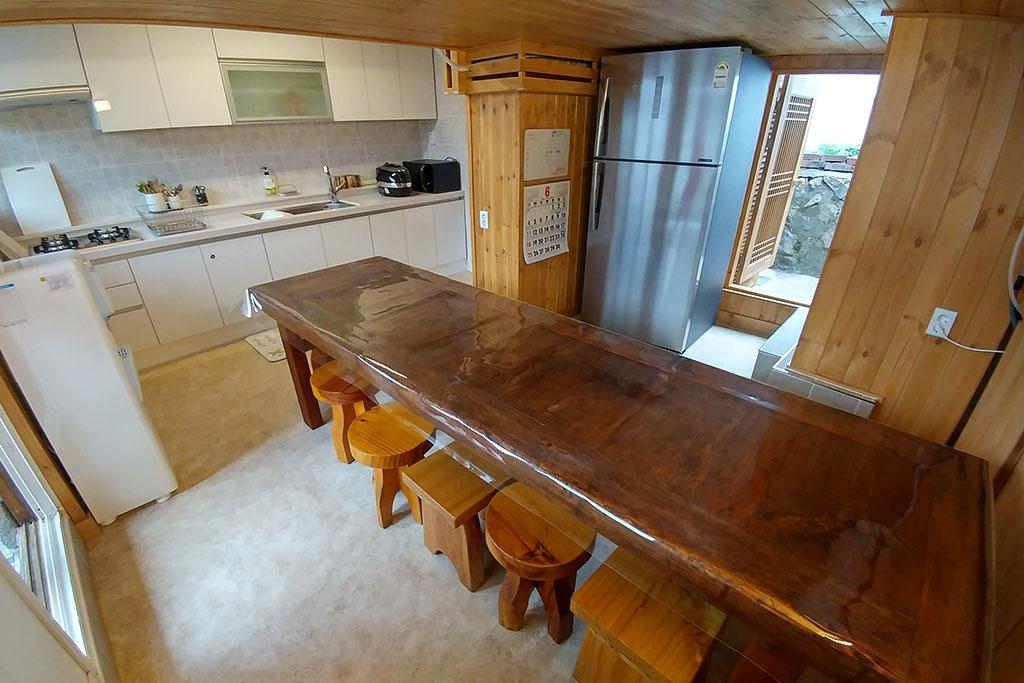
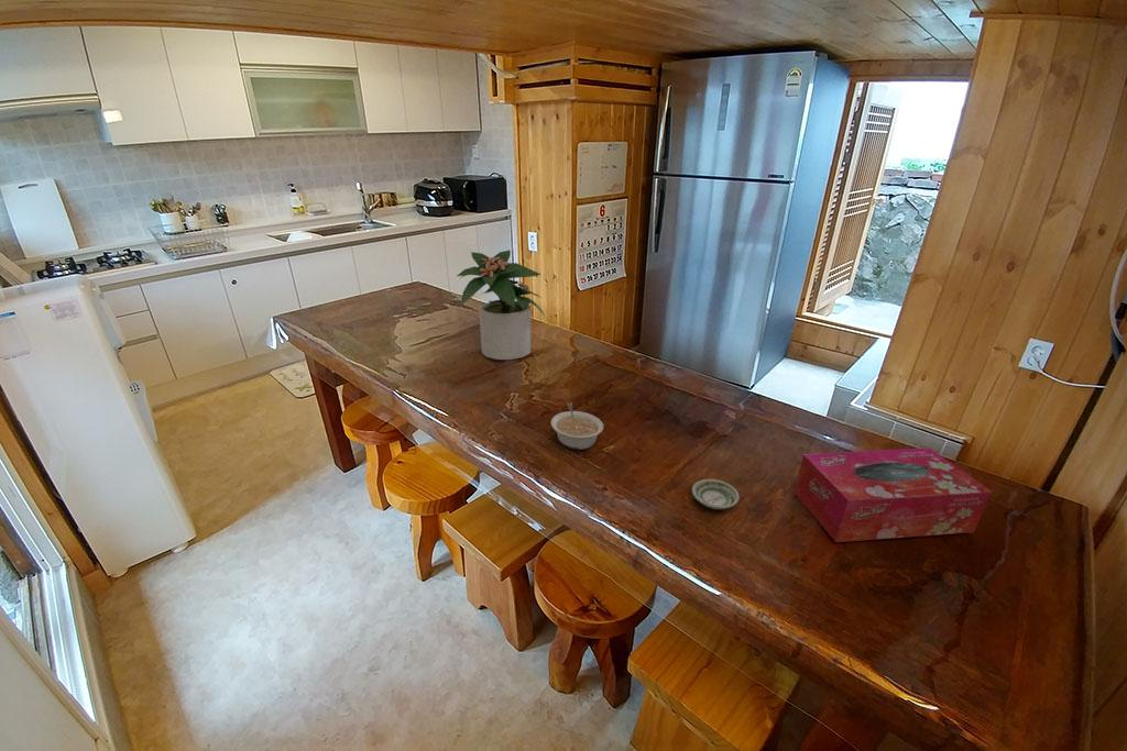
+ legume [550,401,604,451]
+ tissue box [794,446,993,543]
+ saucer [691,478,740,510]
+ potted plant [456,250,548,361]
